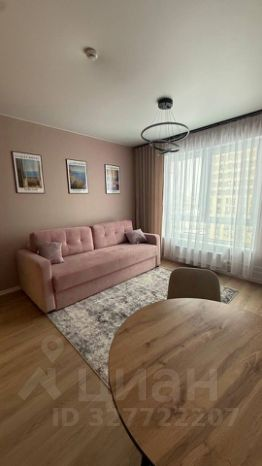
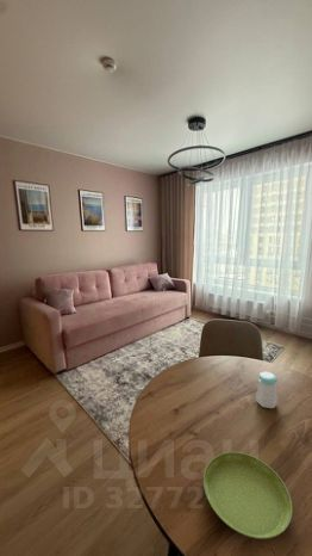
+ salt shaker [255,371,279,409]
+ saucer [202,451,293,540]
